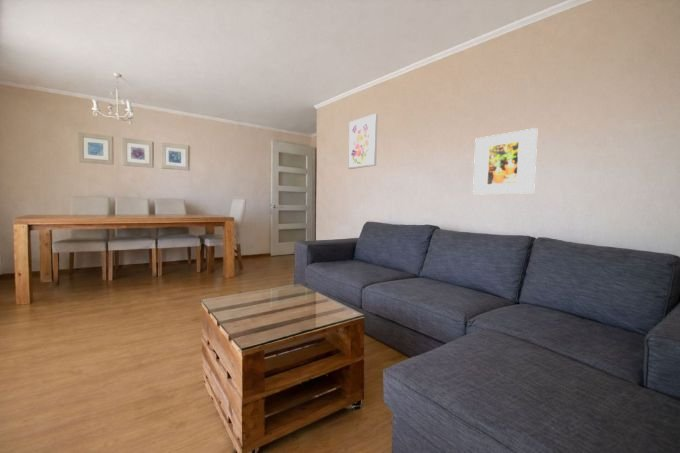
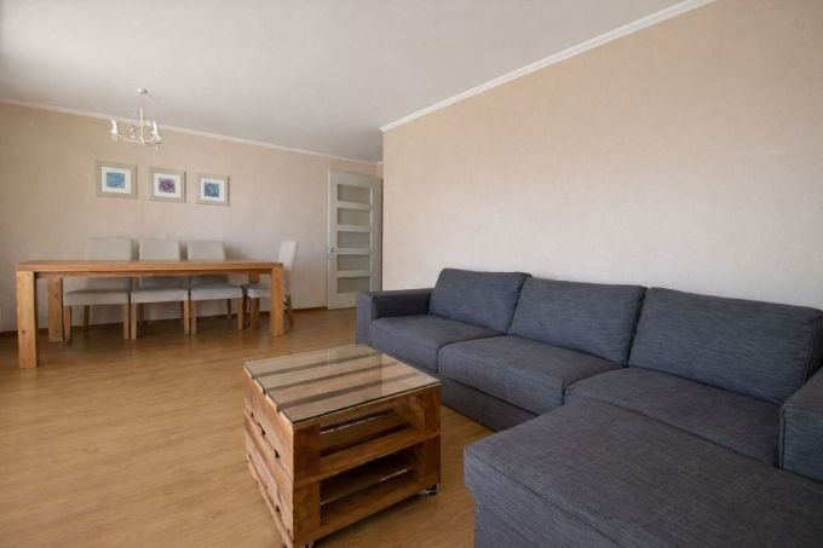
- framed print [472,127,539,196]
- wall art [347,113,379,170]
